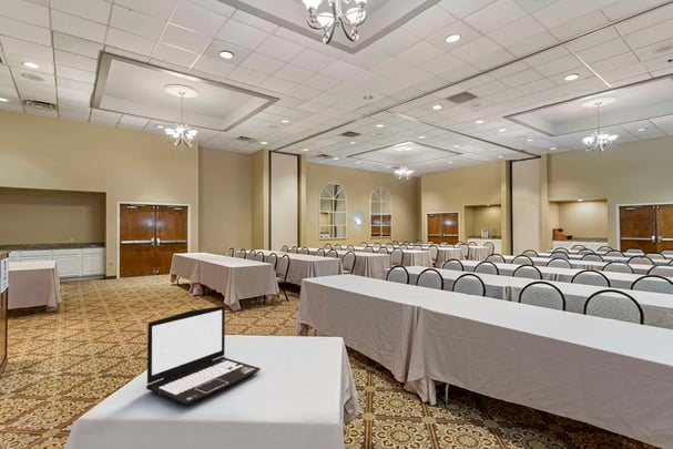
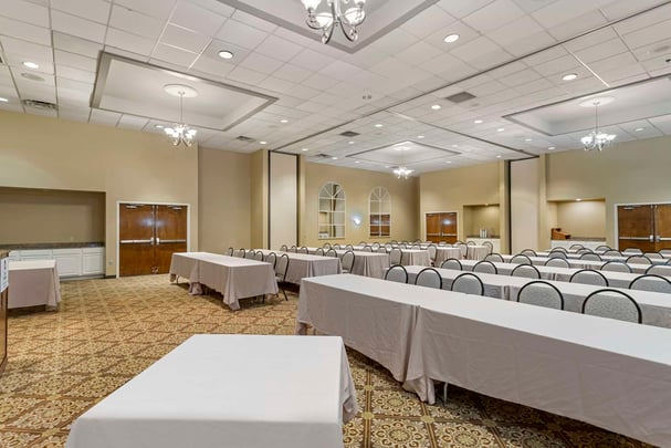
- laptop [145,305,262,406]
